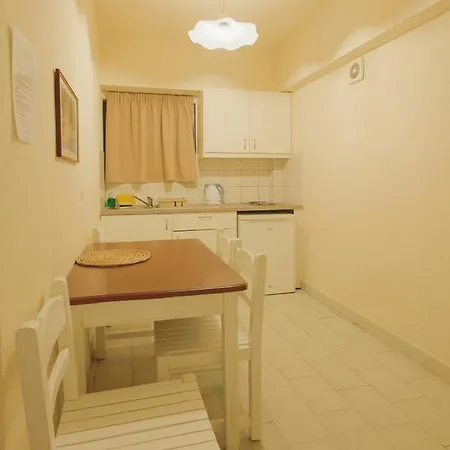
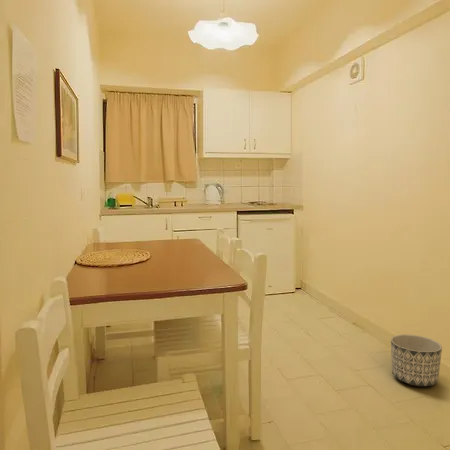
+ planter [390,334,443,387]
